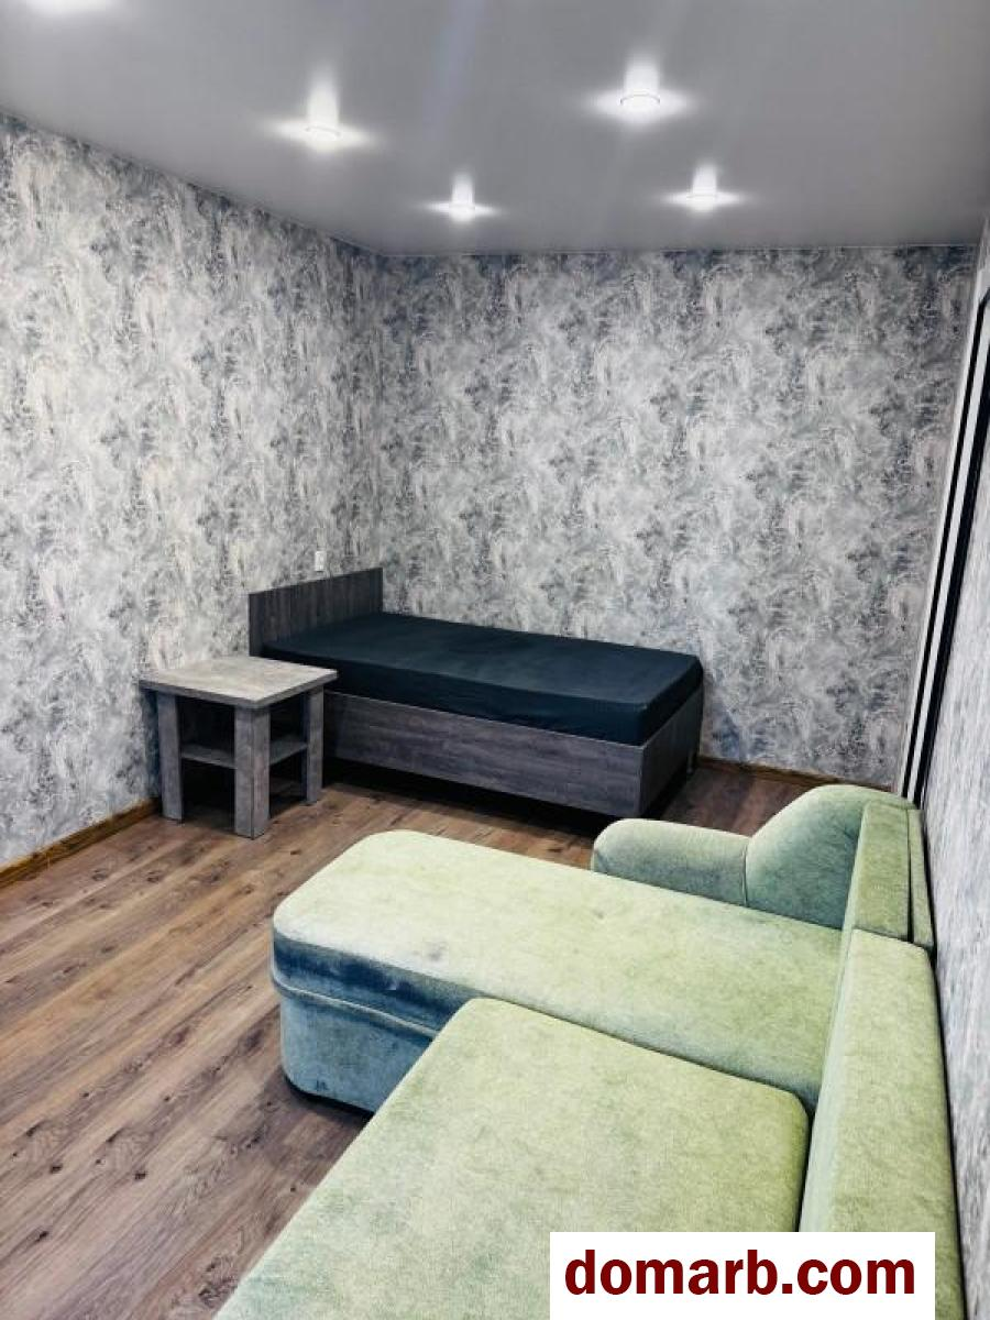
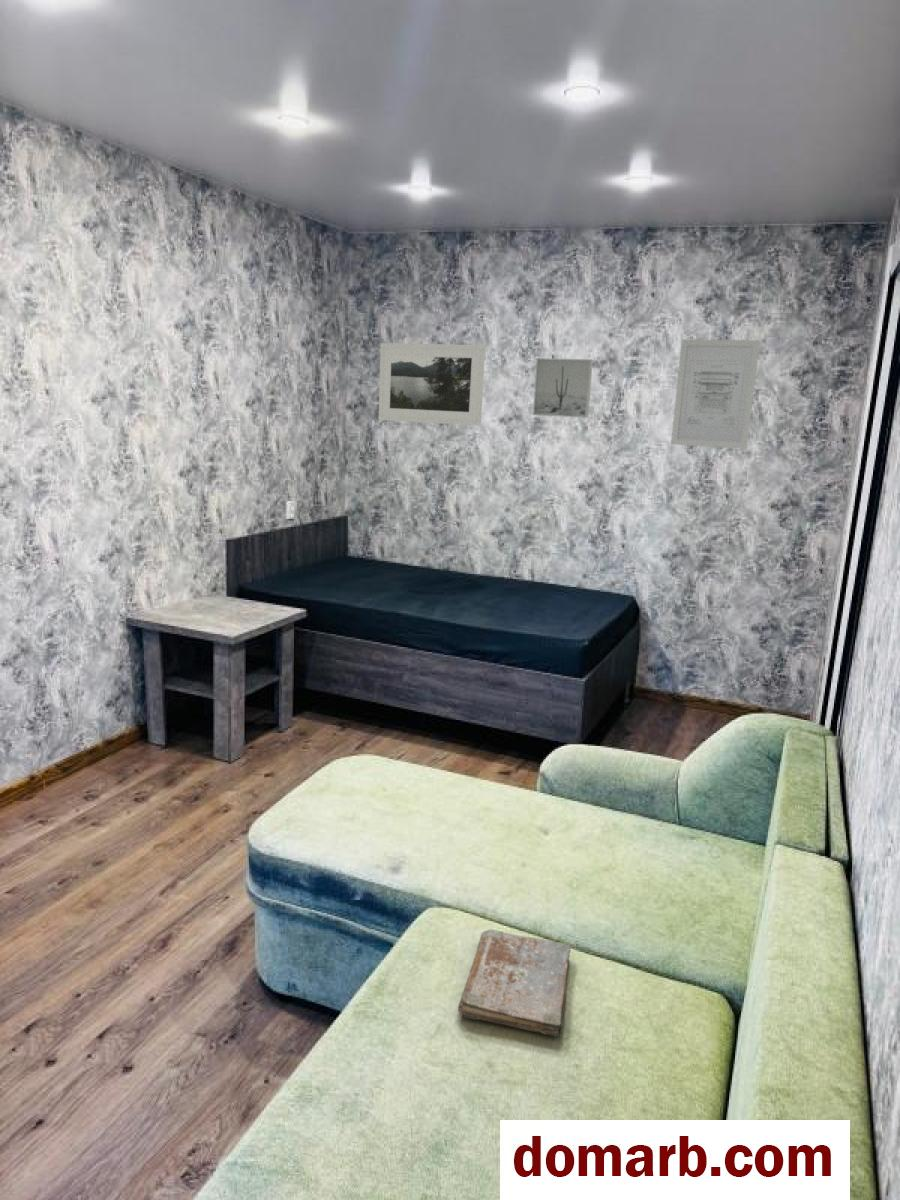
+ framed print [378,342,486,426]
+ wall art [532,357,594,419]
+ wall art [670,338,761,450]
+ book [457,928,572,1038]
